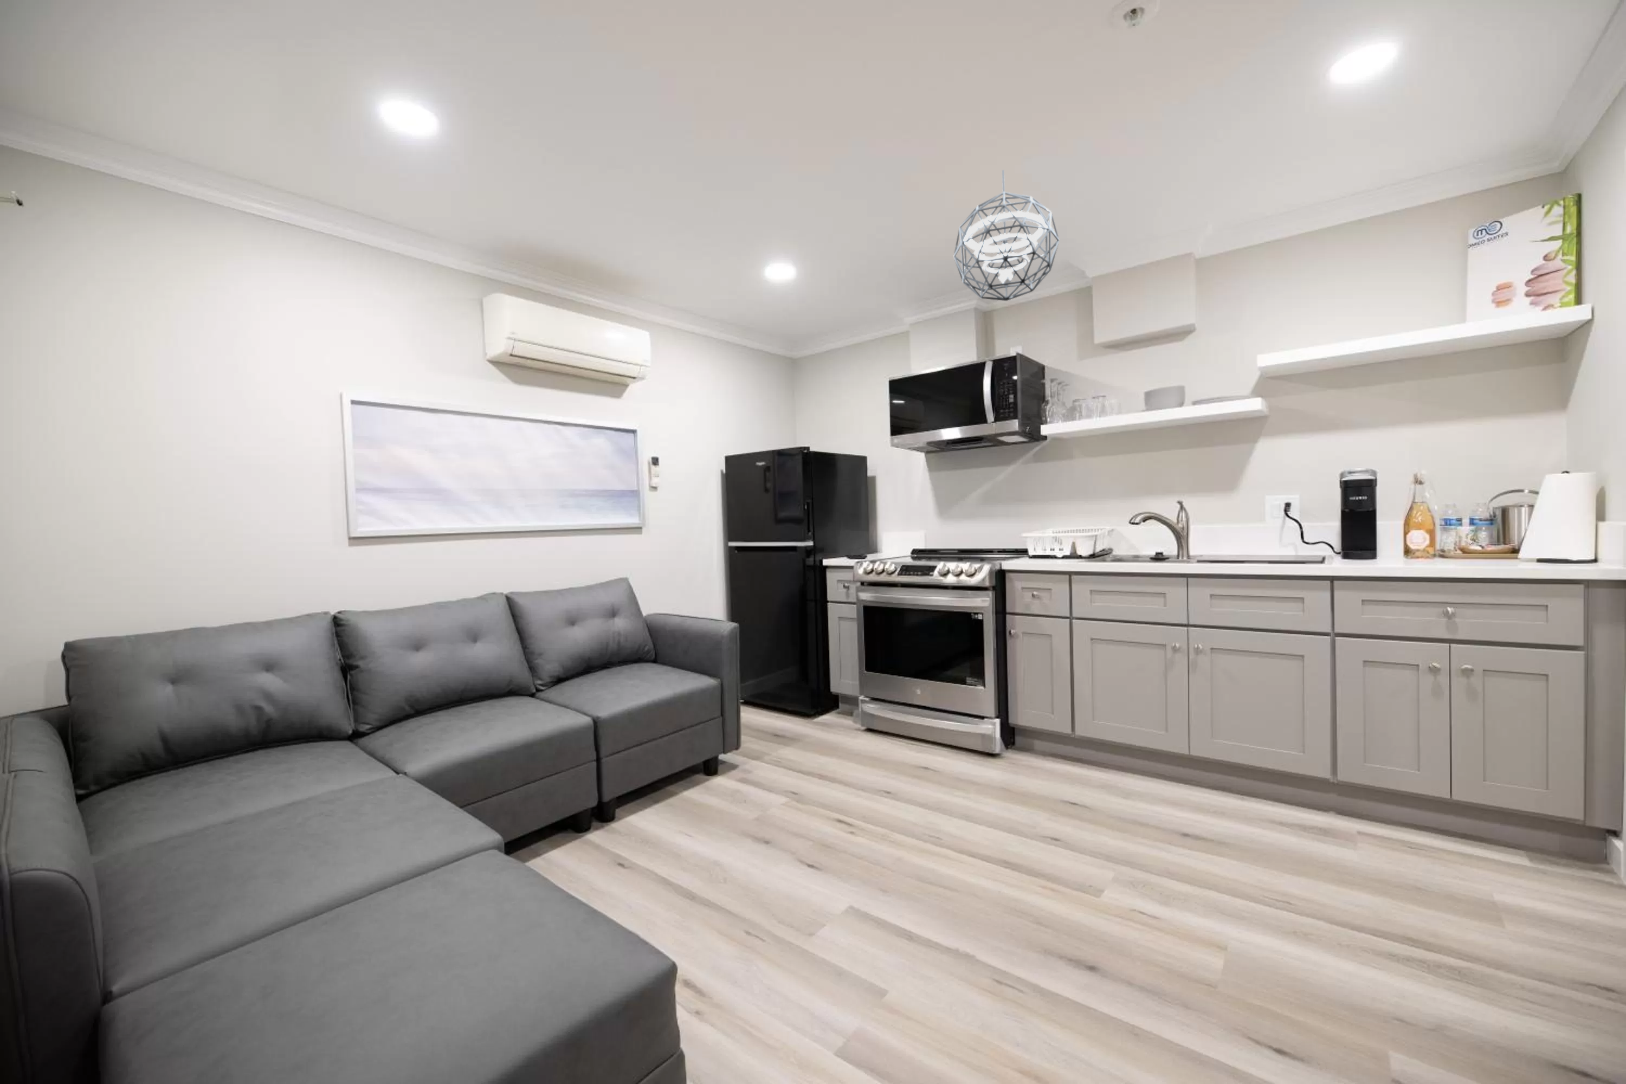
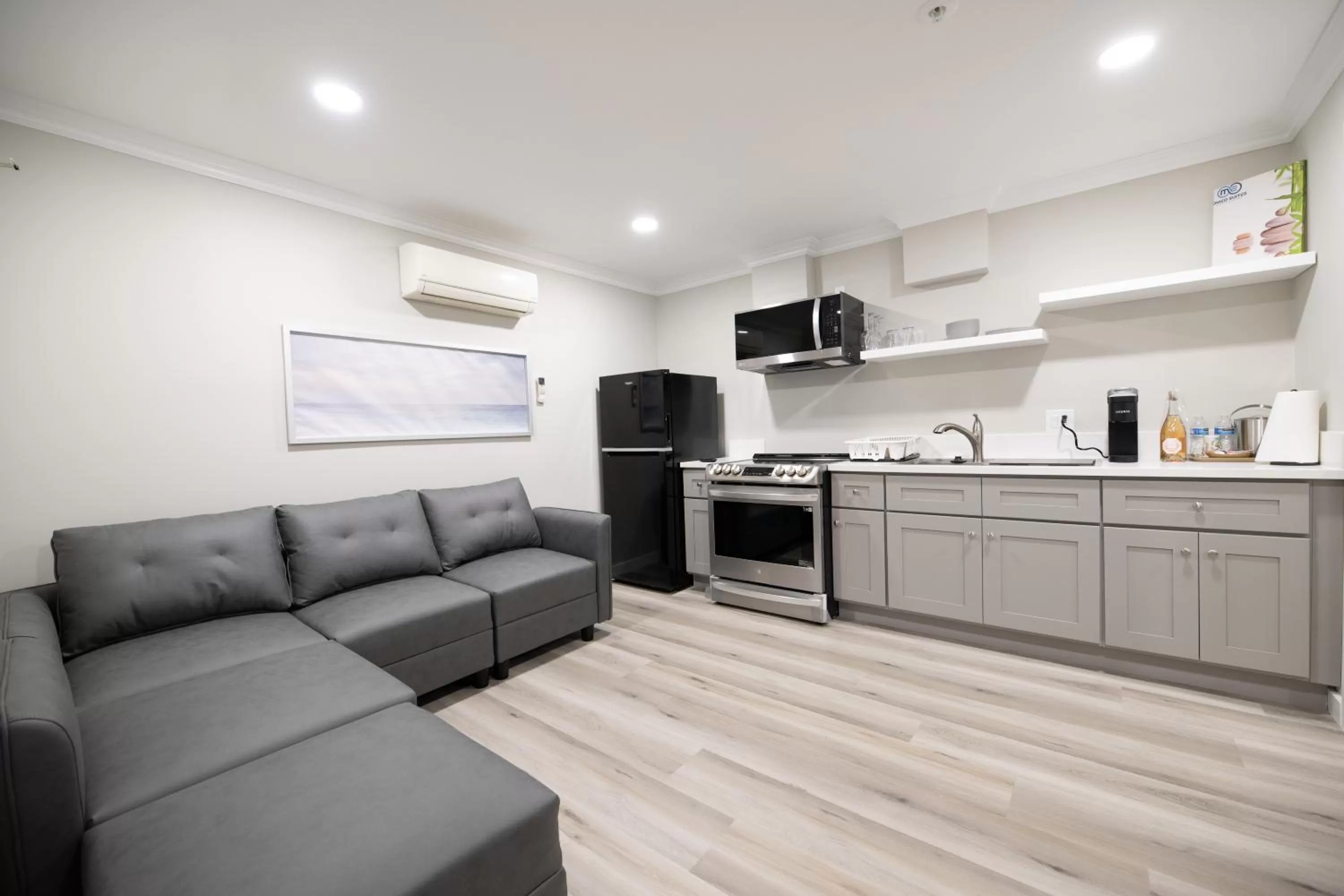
- pendant light [953,169,1060,301]
